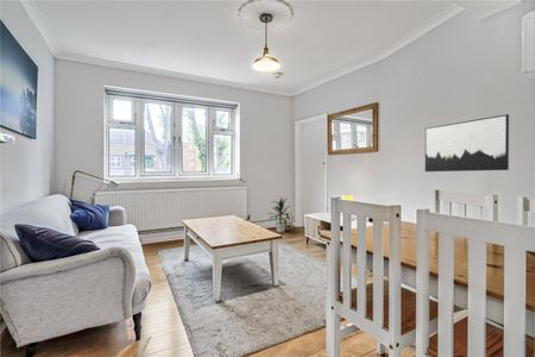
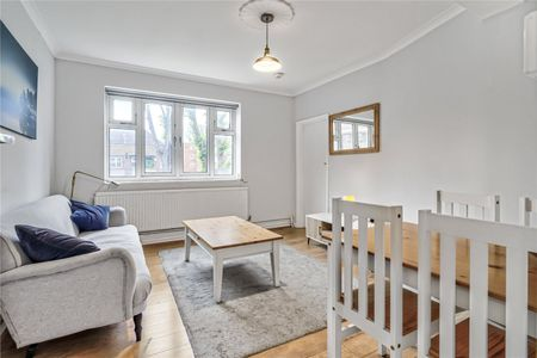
- indoor plant [266,196,292,233]
- wall art [424,113,510,173]
